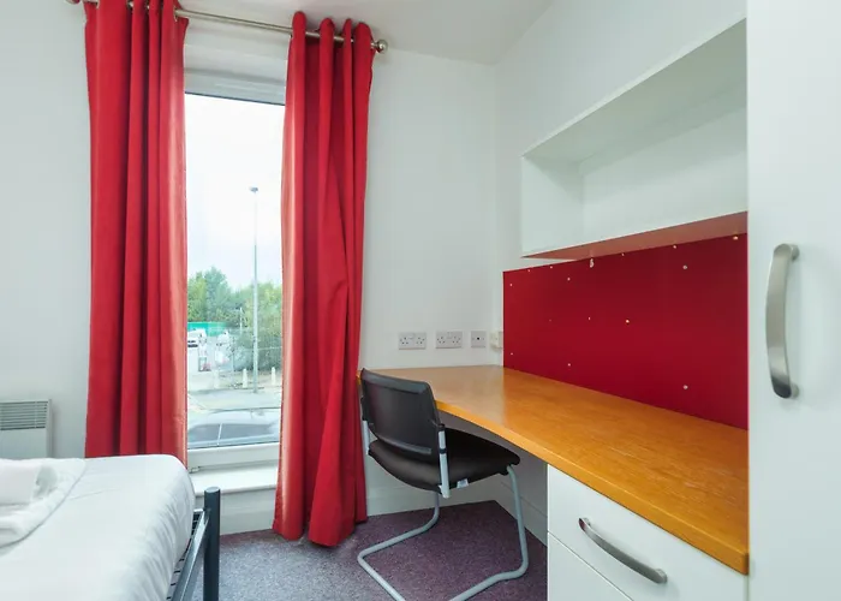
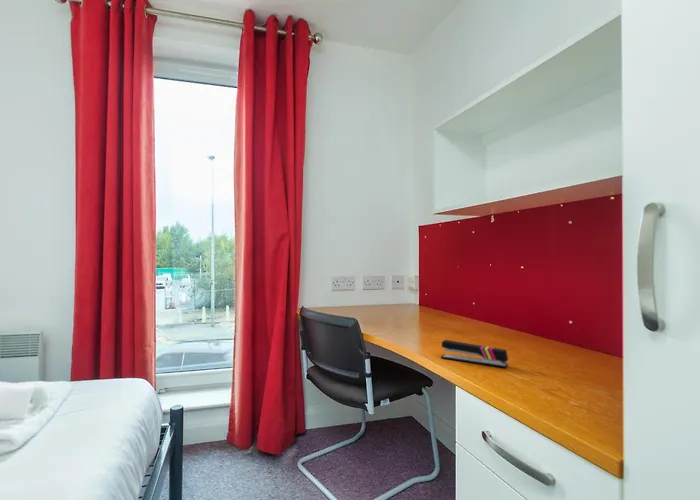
+ stapler [440,339,509,369]
